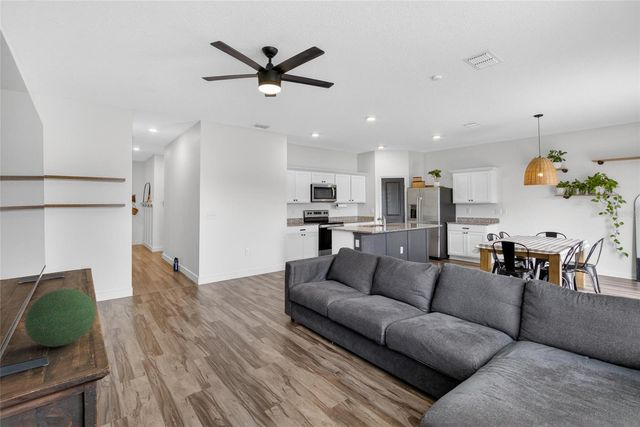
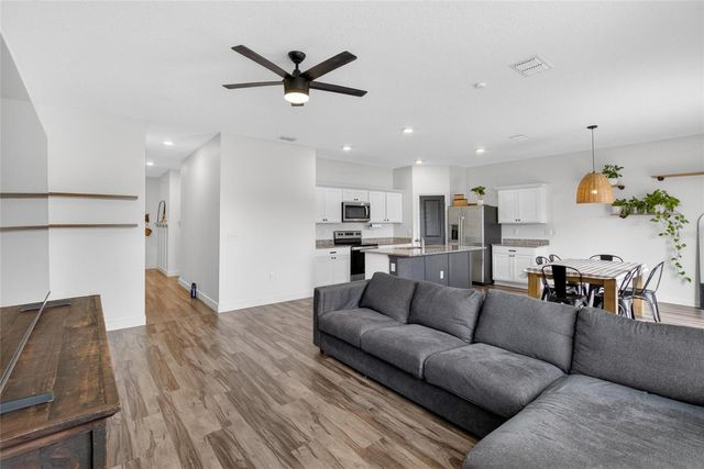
- decorative orb [23,288,97,348]
